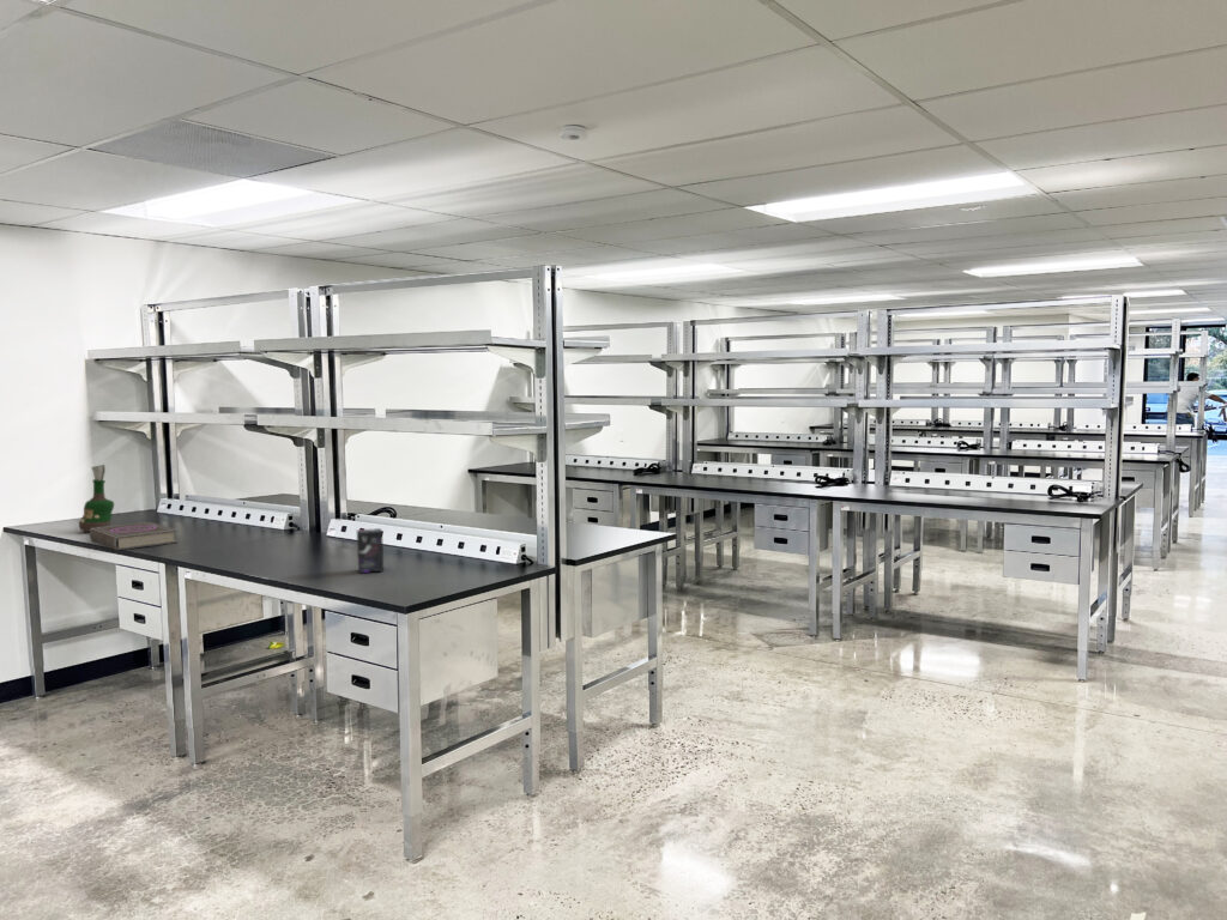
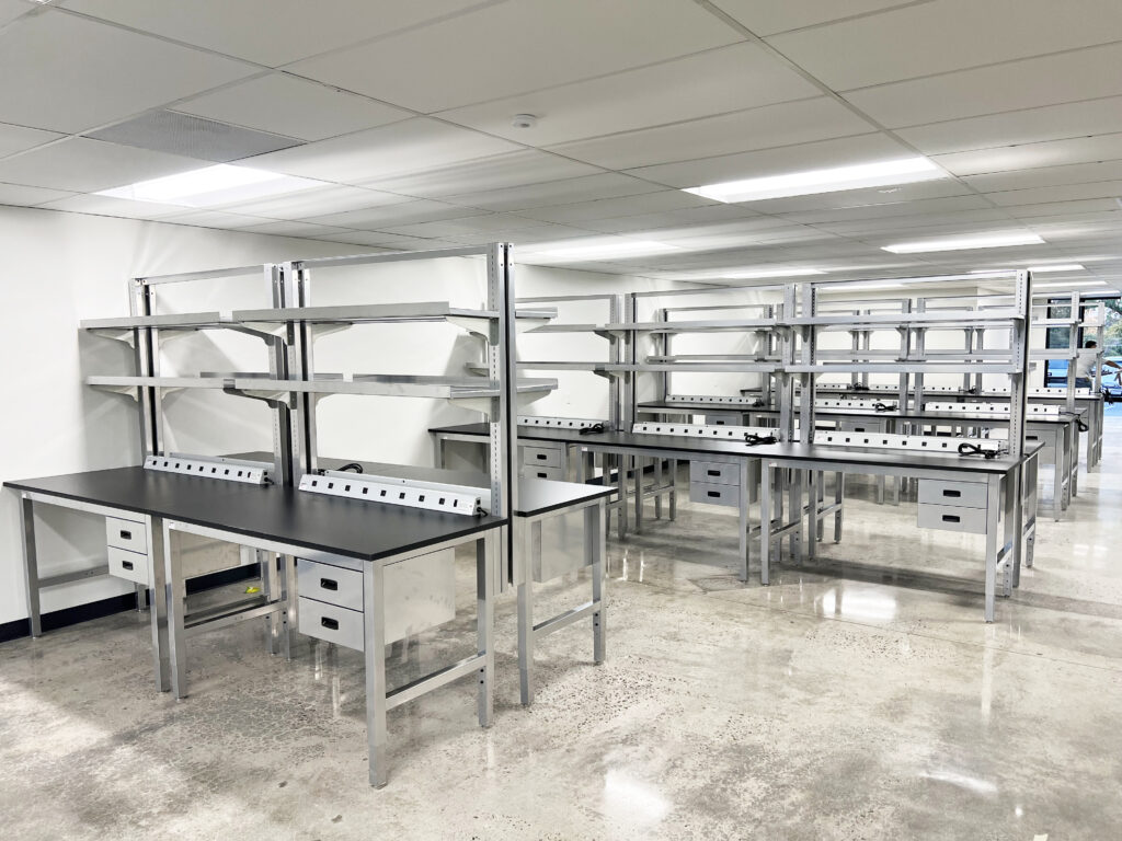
- book [89,521,179,551]
- box [356,527,385,574]
- grog bottle [78,464,115,533]
